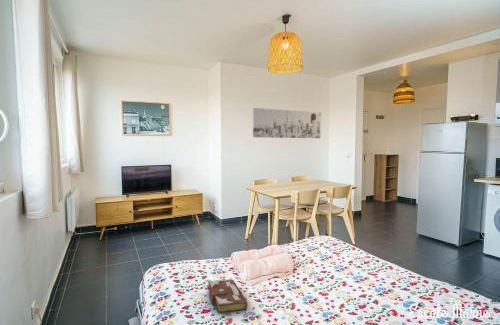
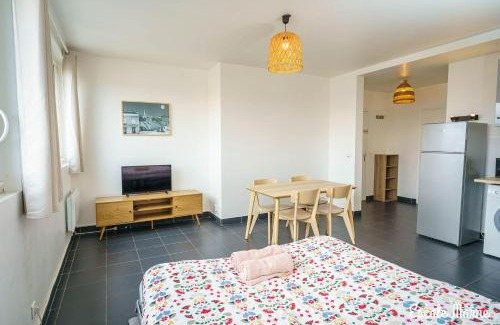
- book [207,279,249,314]
- wall art [252,107,322,139]
